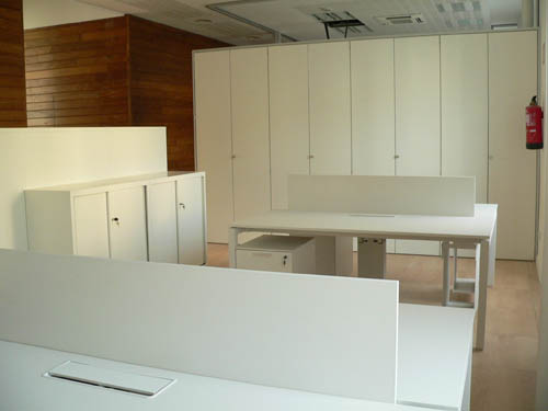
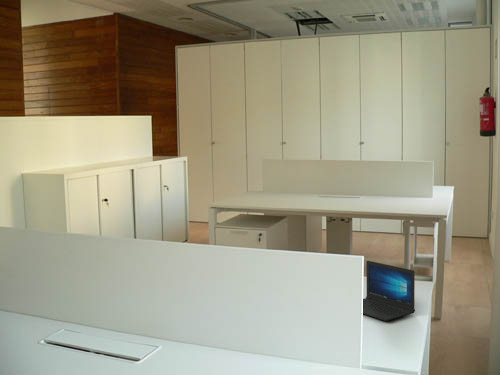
+ laptop [362,260,416,322]
